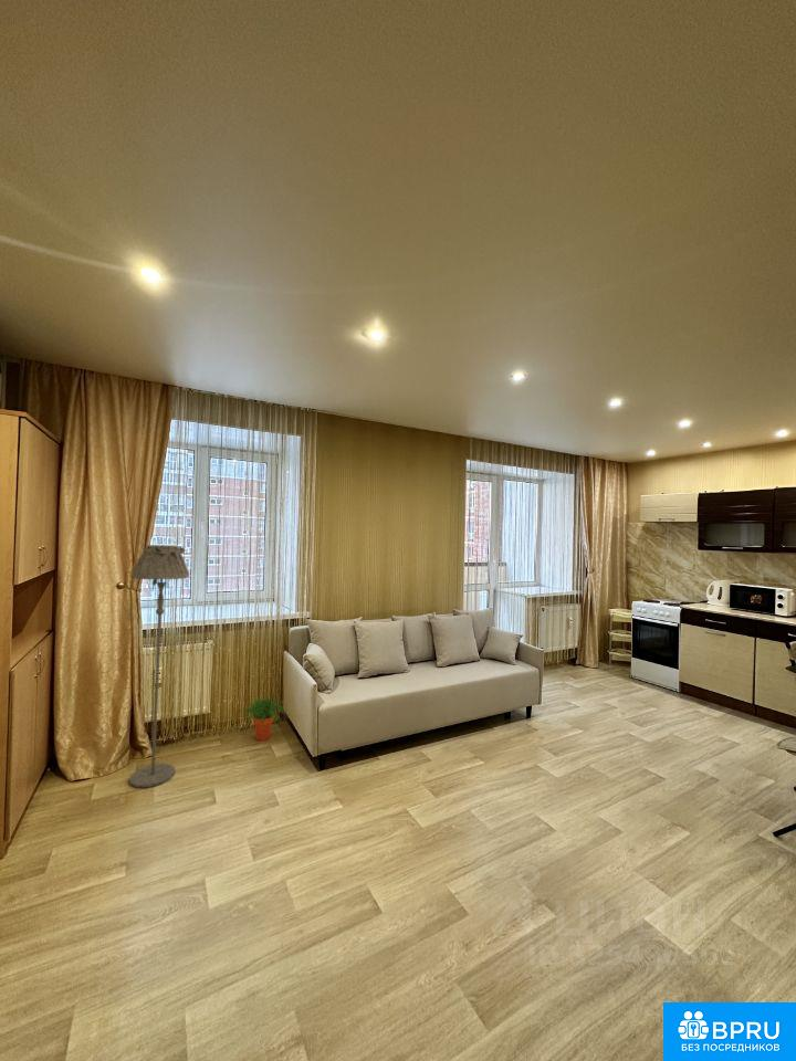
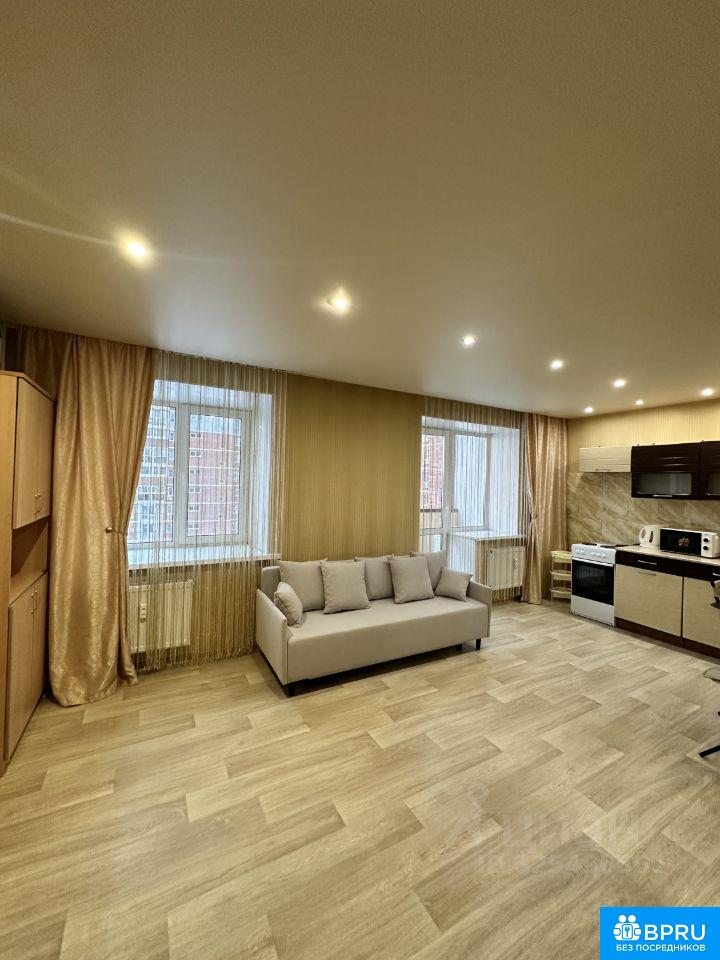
- floor lamp [128,544,190,789]
- potted plant [240,695,286,742]
